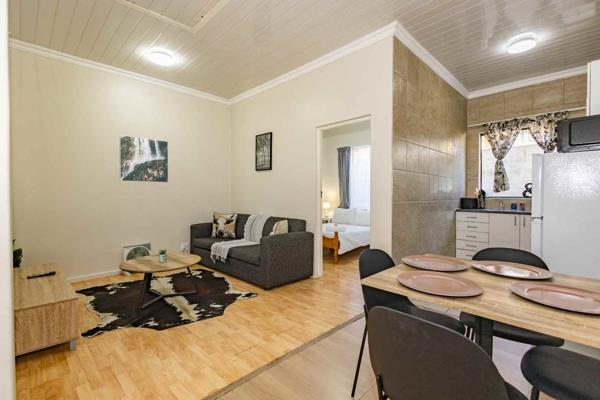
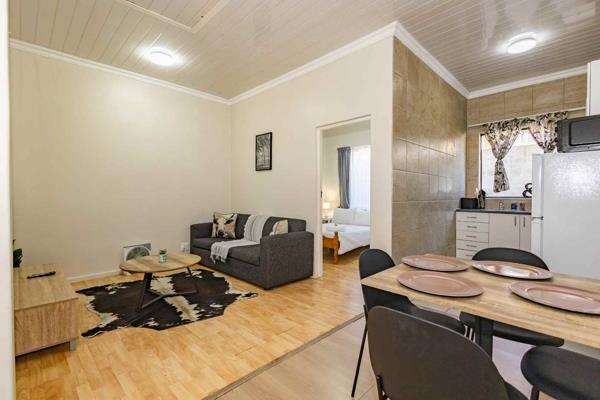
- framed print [118,134,169,184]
